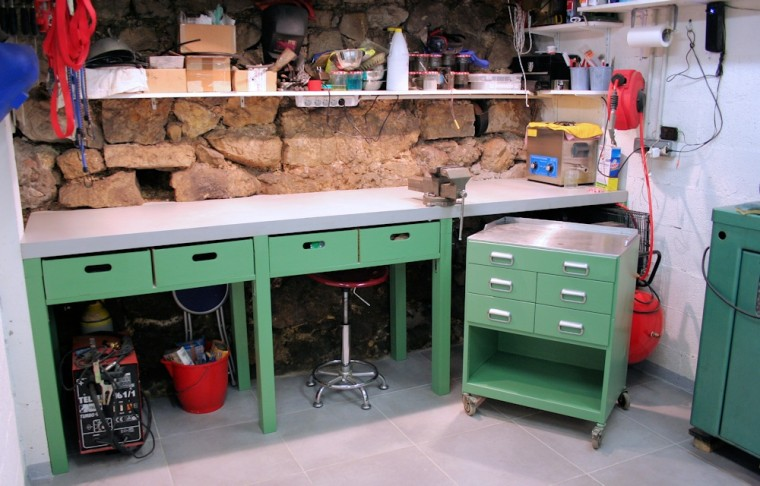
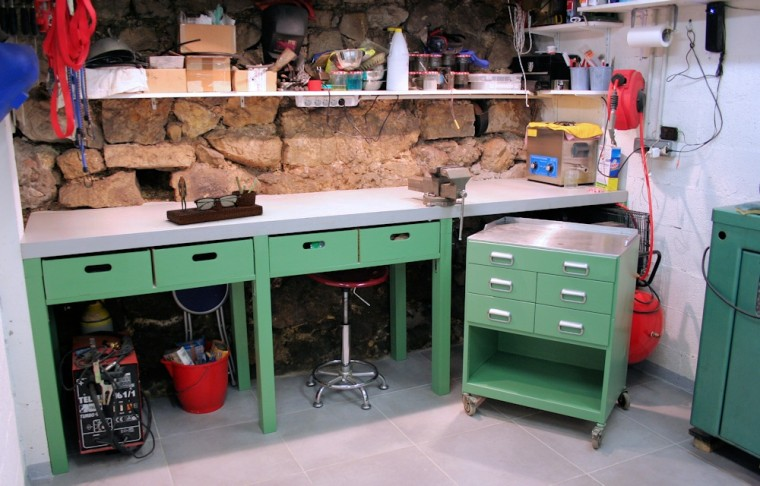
+ desk organizer [165,175,264,225]
